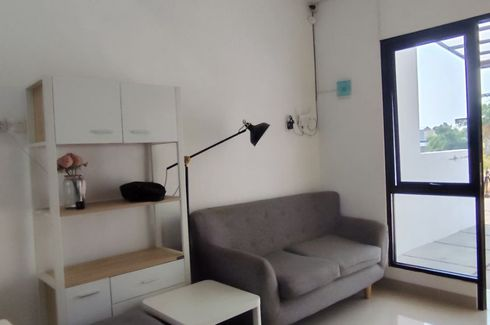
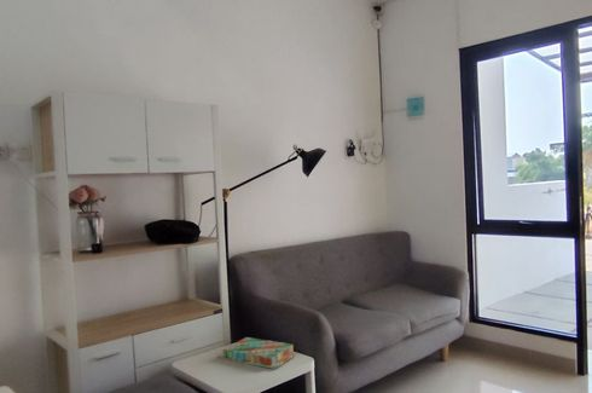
+ board game [216,336,296,370]
